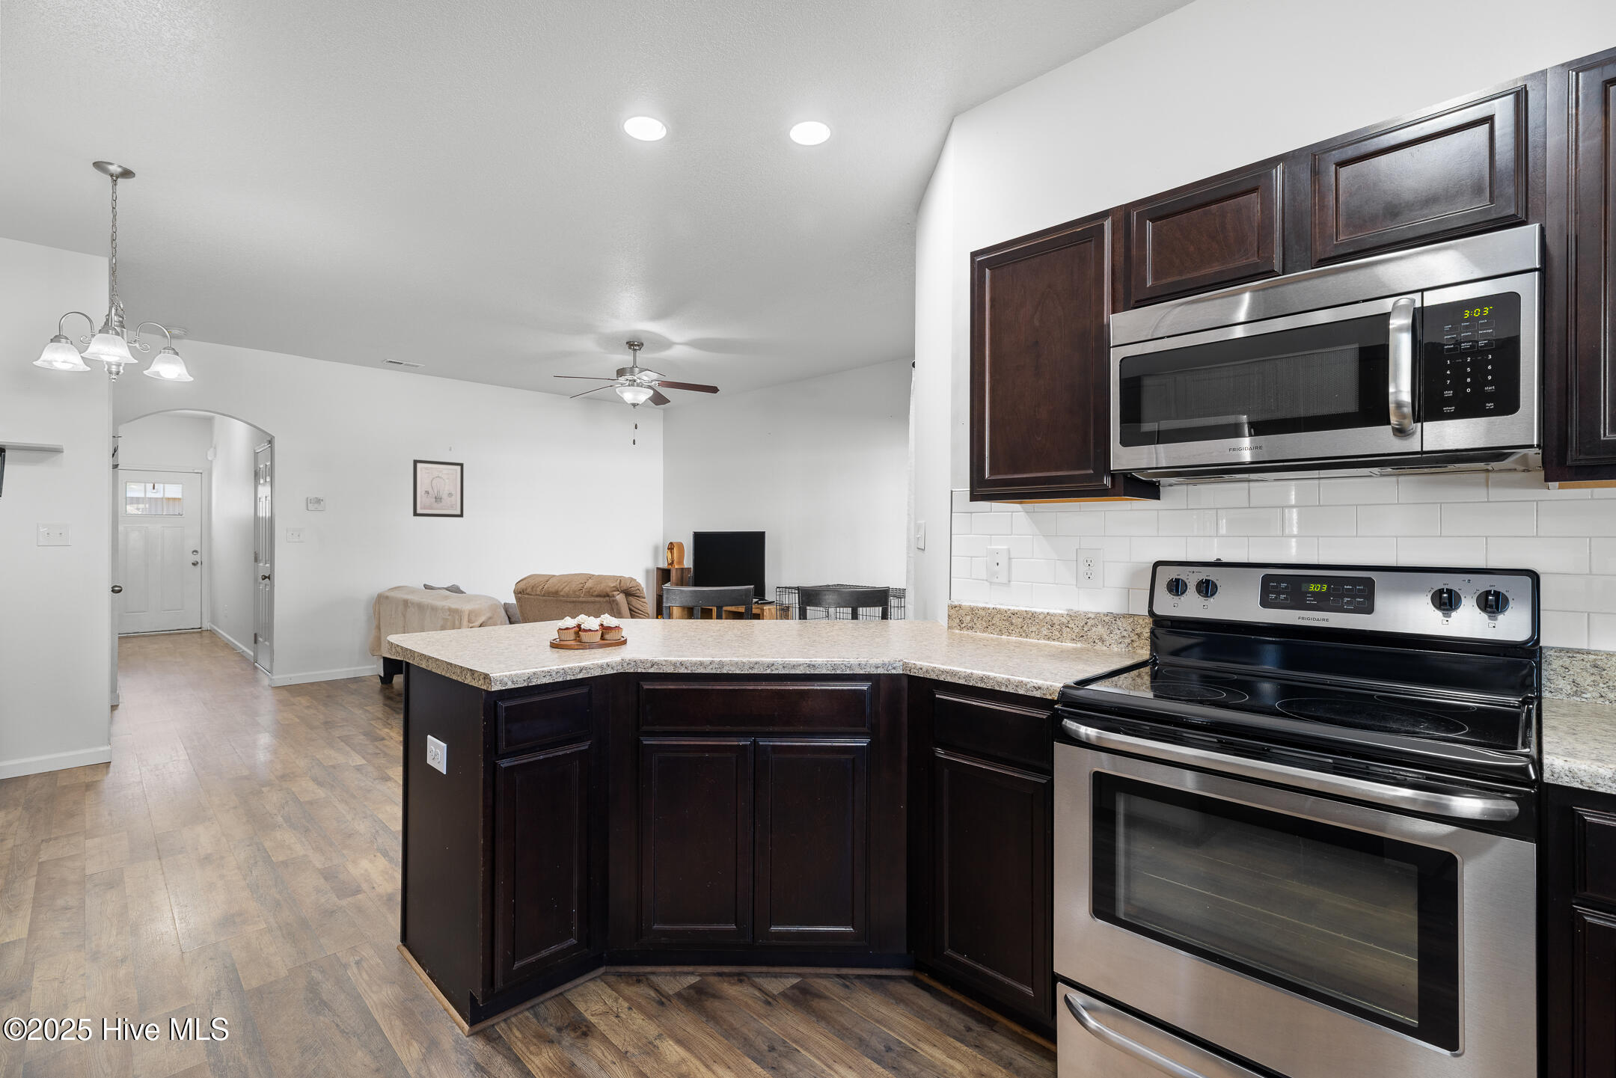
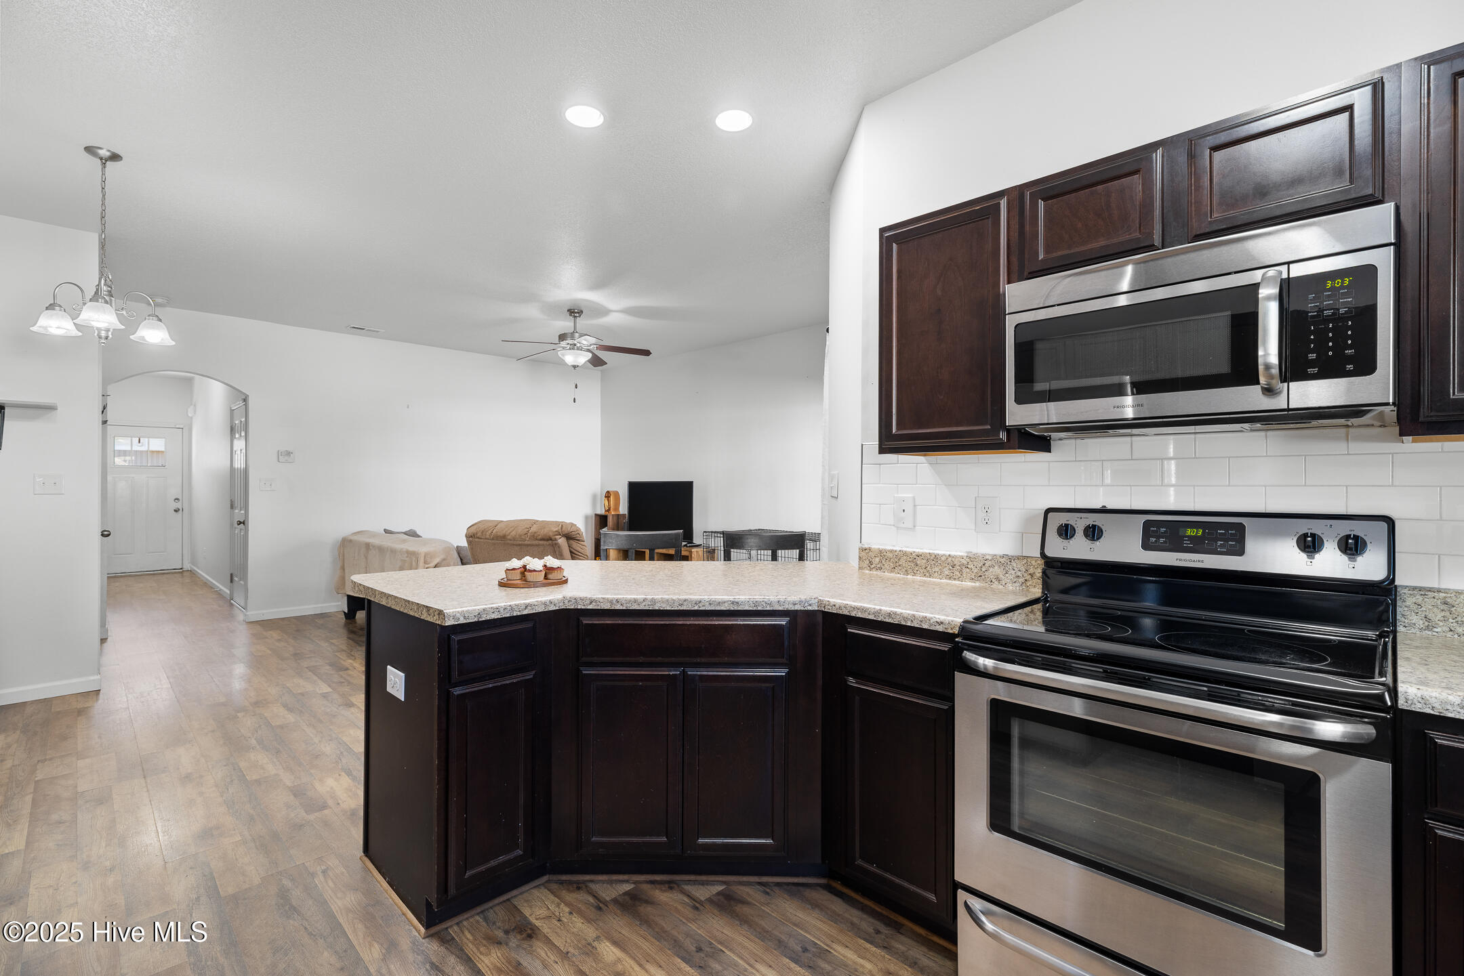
- wall art [413,458,464,519]
